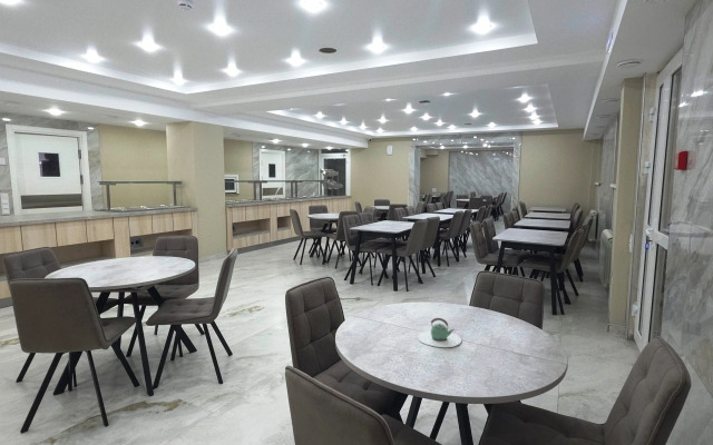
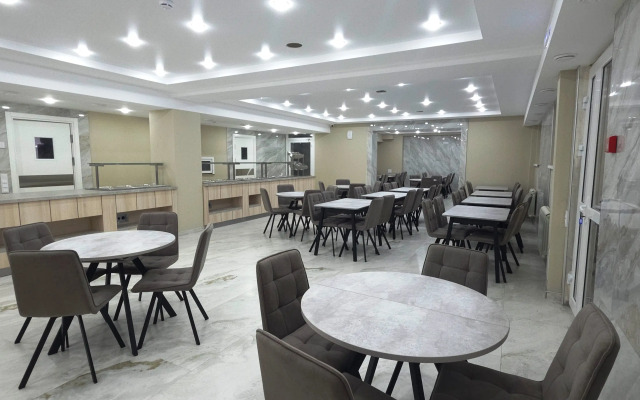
- teapot [417,317,462,348]
